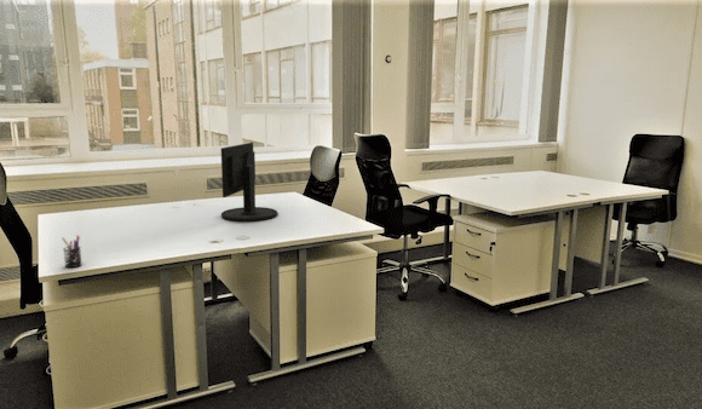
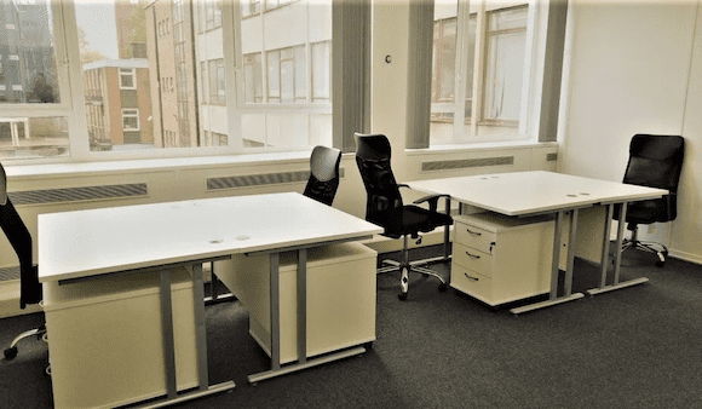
- computer monitor [220,142,280,223]
- pen holder [61,234,84,269]
